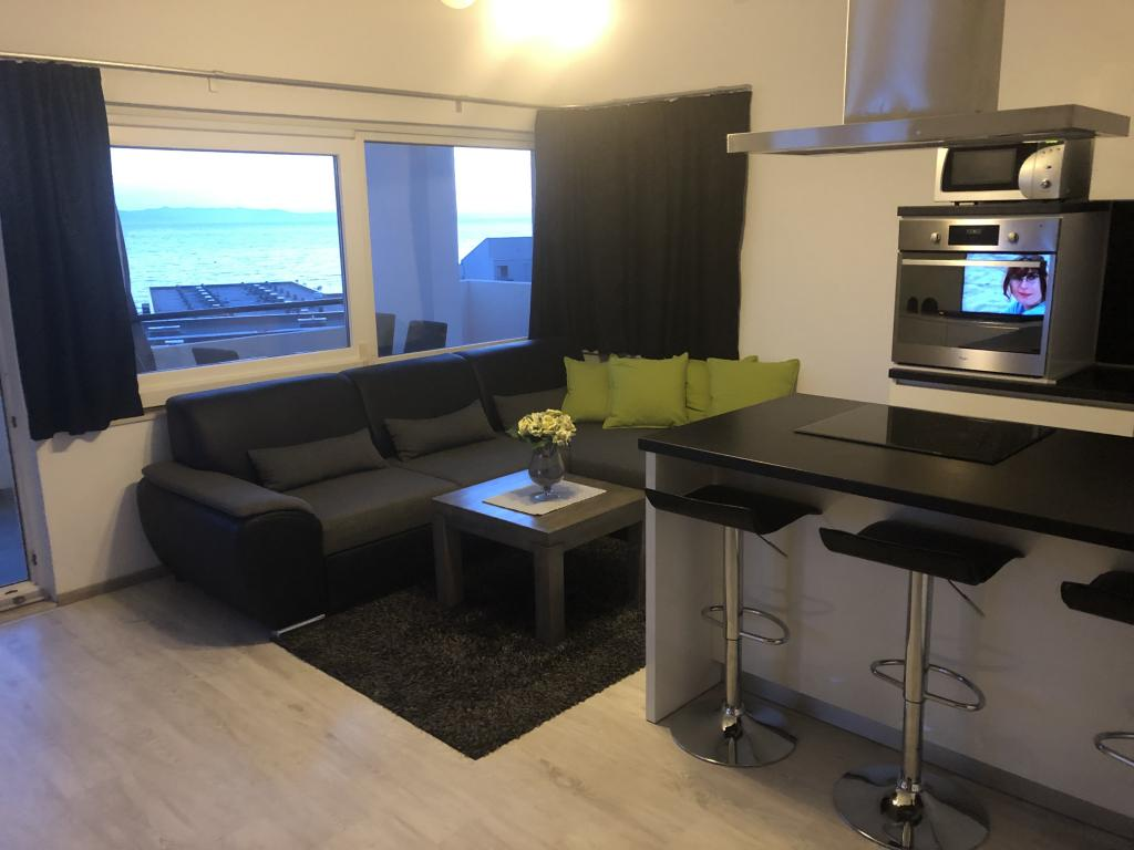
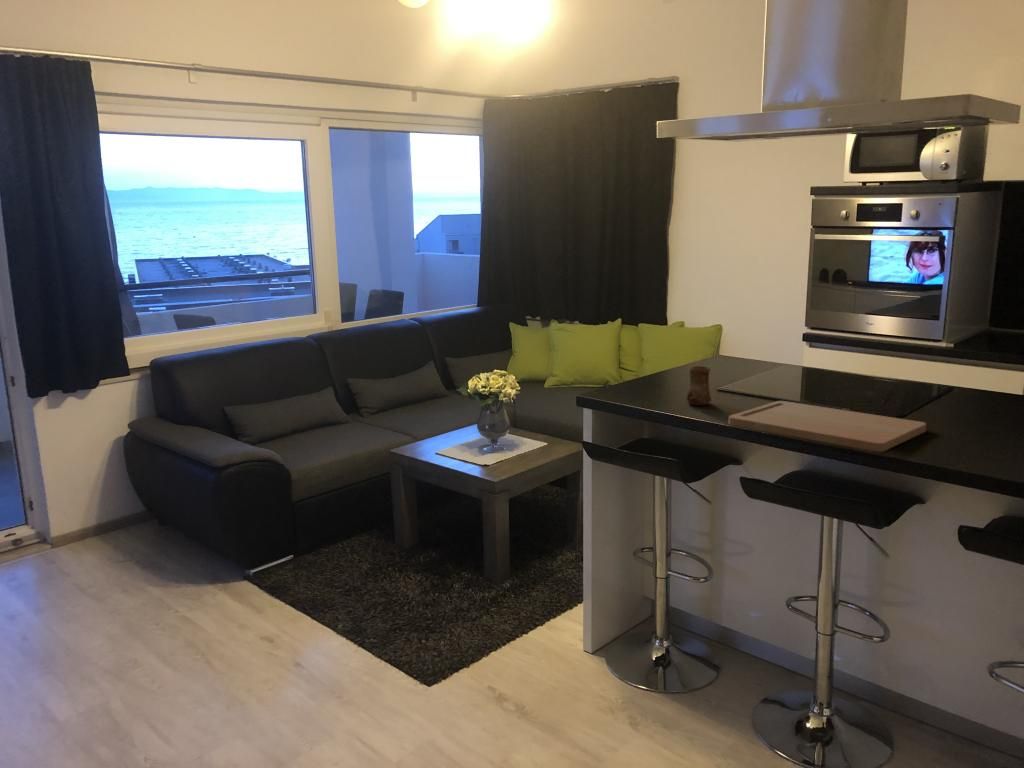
+ cutting board [728,400,927,453]
+ cup [685,365,712,407]
